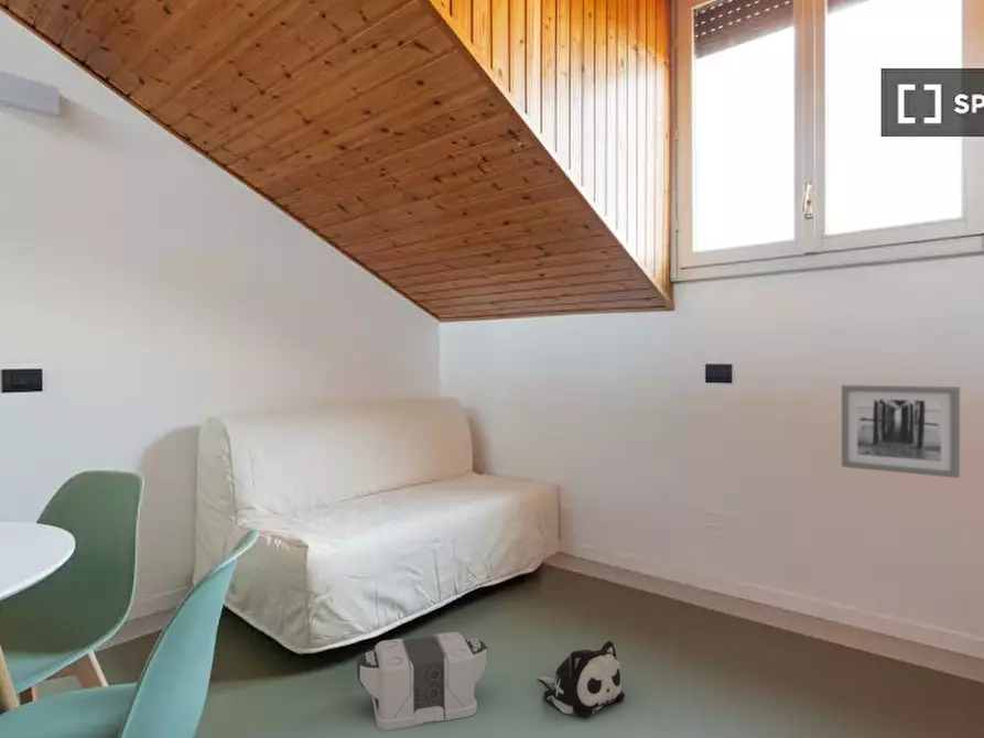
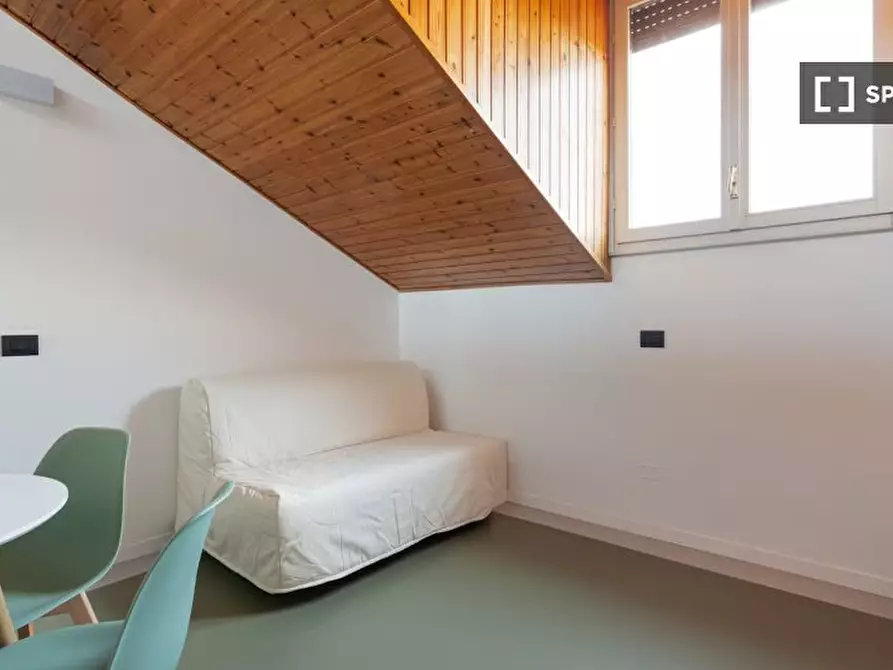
- wall art [841,383,961,479]
- speaker [356,631,488,731]
- plush toy [537,640,626,720]
